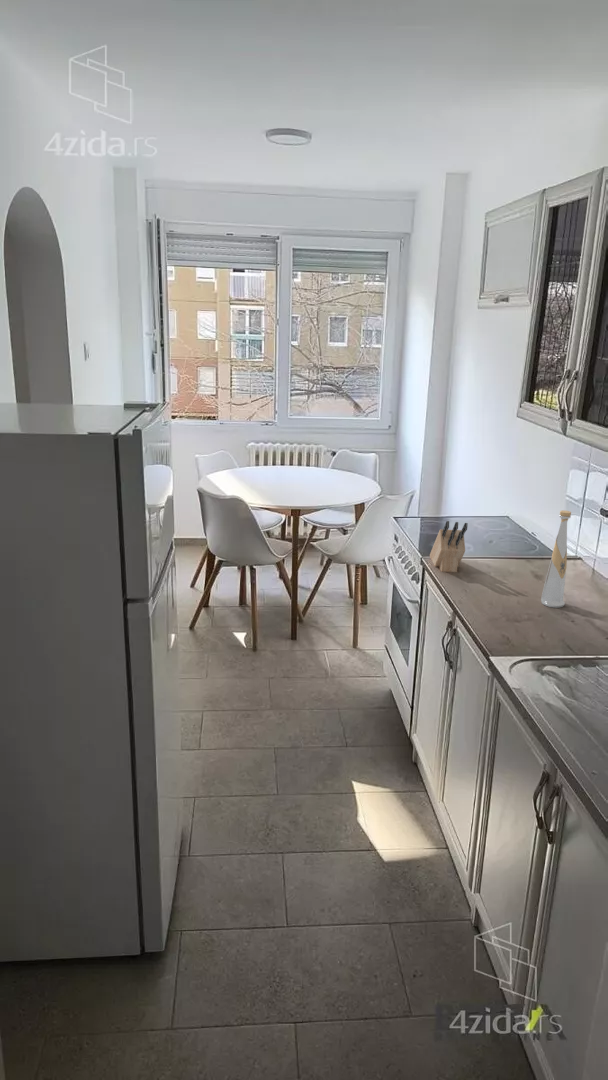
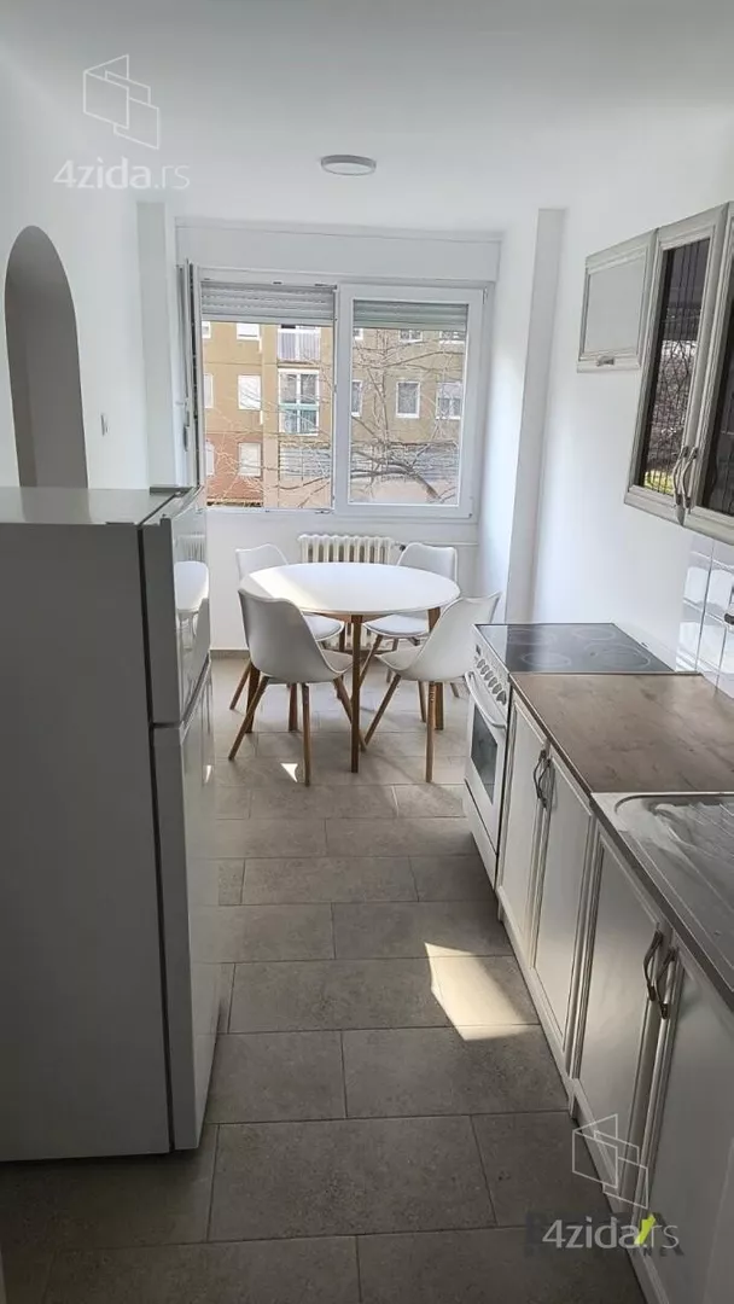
- knife block [429,520,469,573]
- bottle [540,509,572,609]
